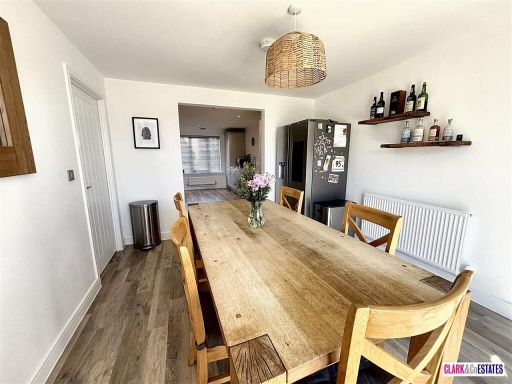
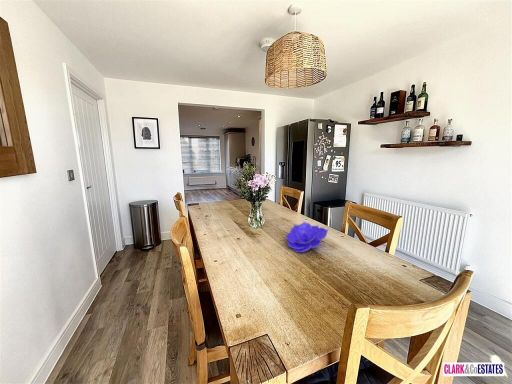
+ decorative bowl [284,221,330,253]
